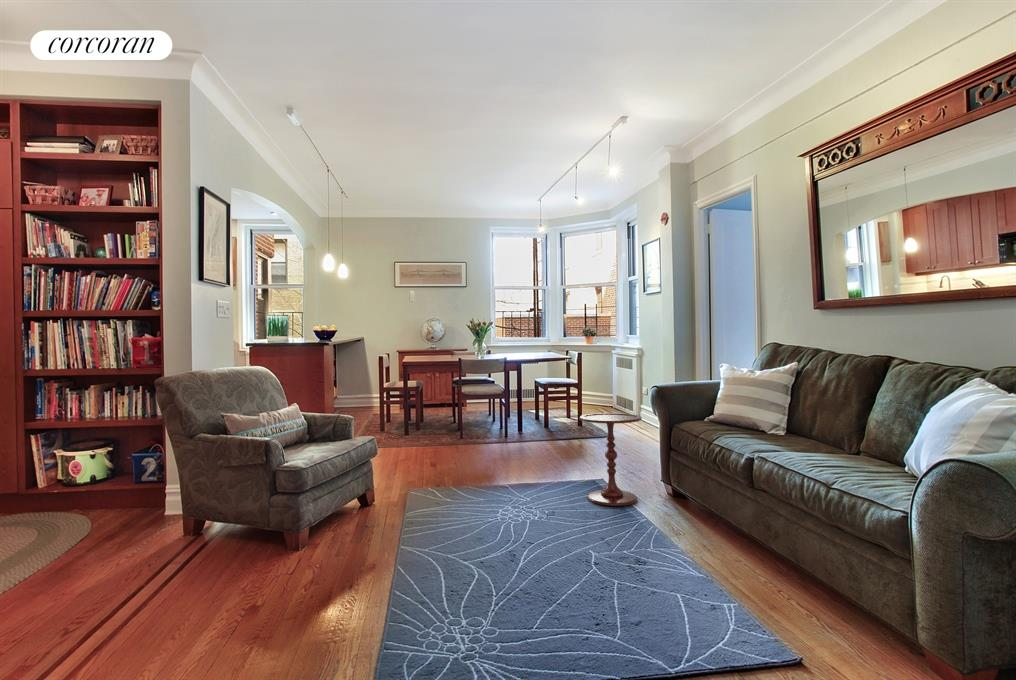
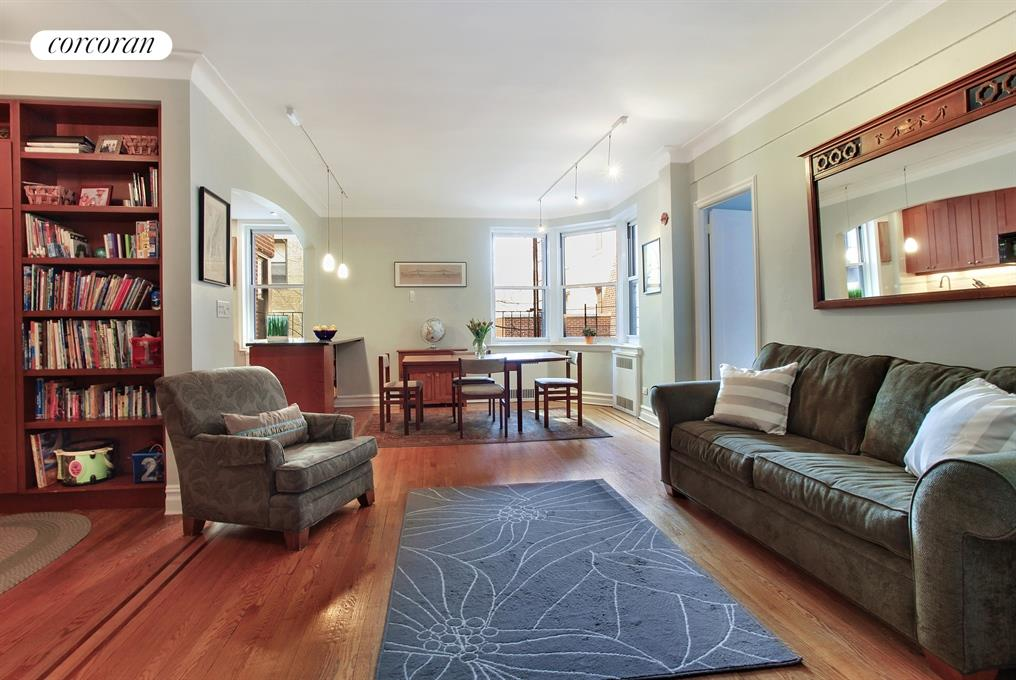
- side table [579,412,643,507]
